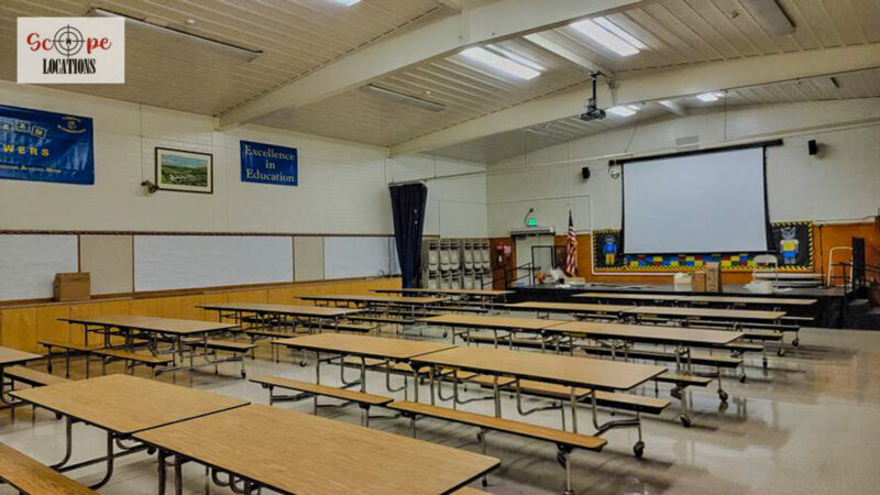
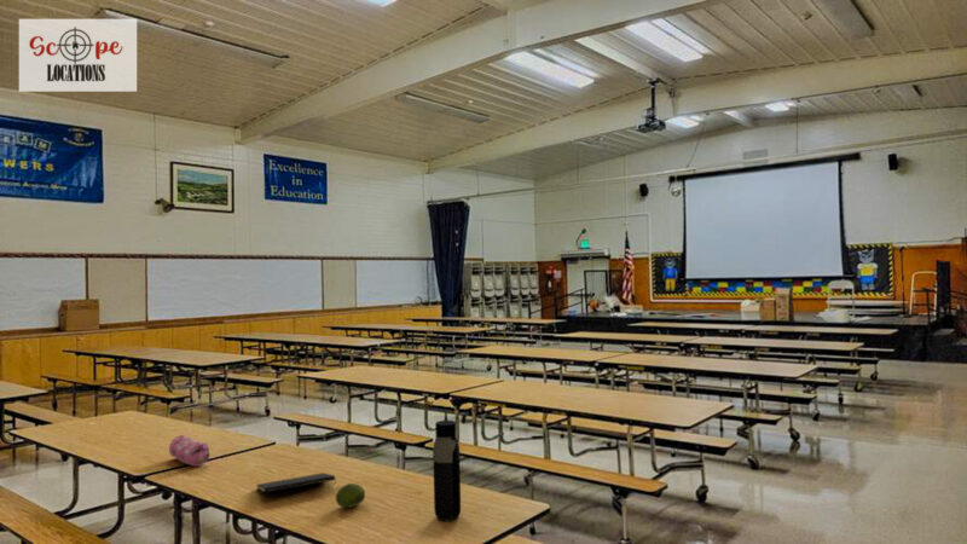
+ notepad [255,471,337,493]
+ fruit [335,482,366,509]
+ pencil case [168,434,212,467]
+ water bottle [432,419,462,522]
